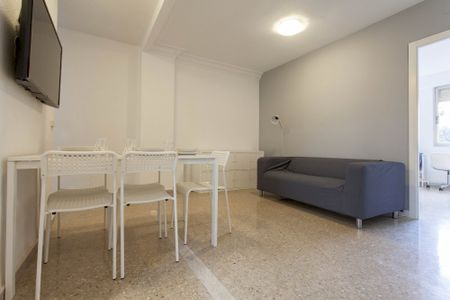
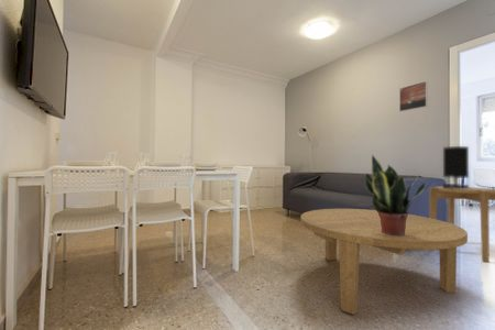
+ side table [428,186,495,263]
+ table lamp [442,145,470,189]
+ potted plant [364,154,427,237]
+ coffee table [299,208,469,316]
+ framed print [398,80,429,113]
